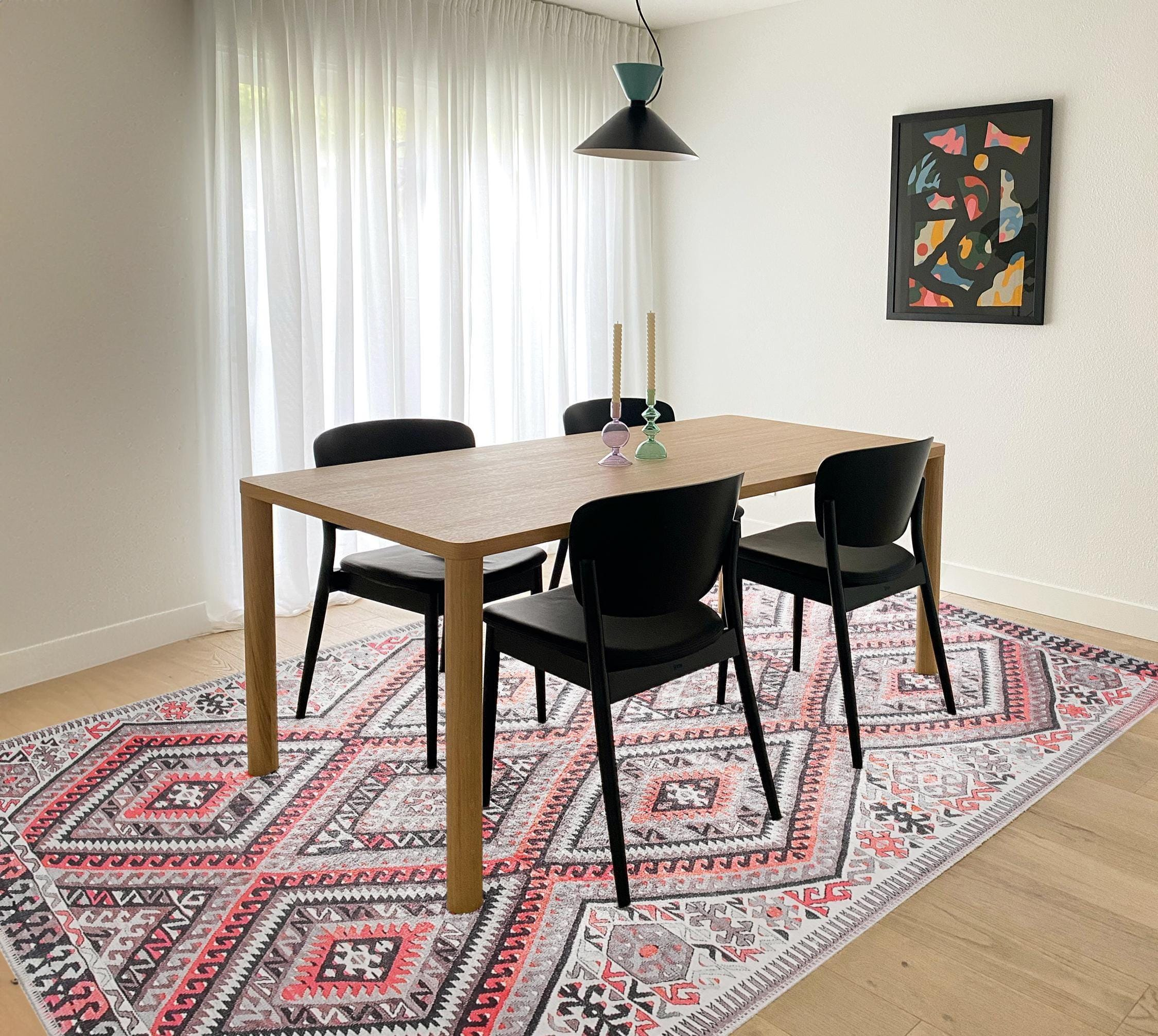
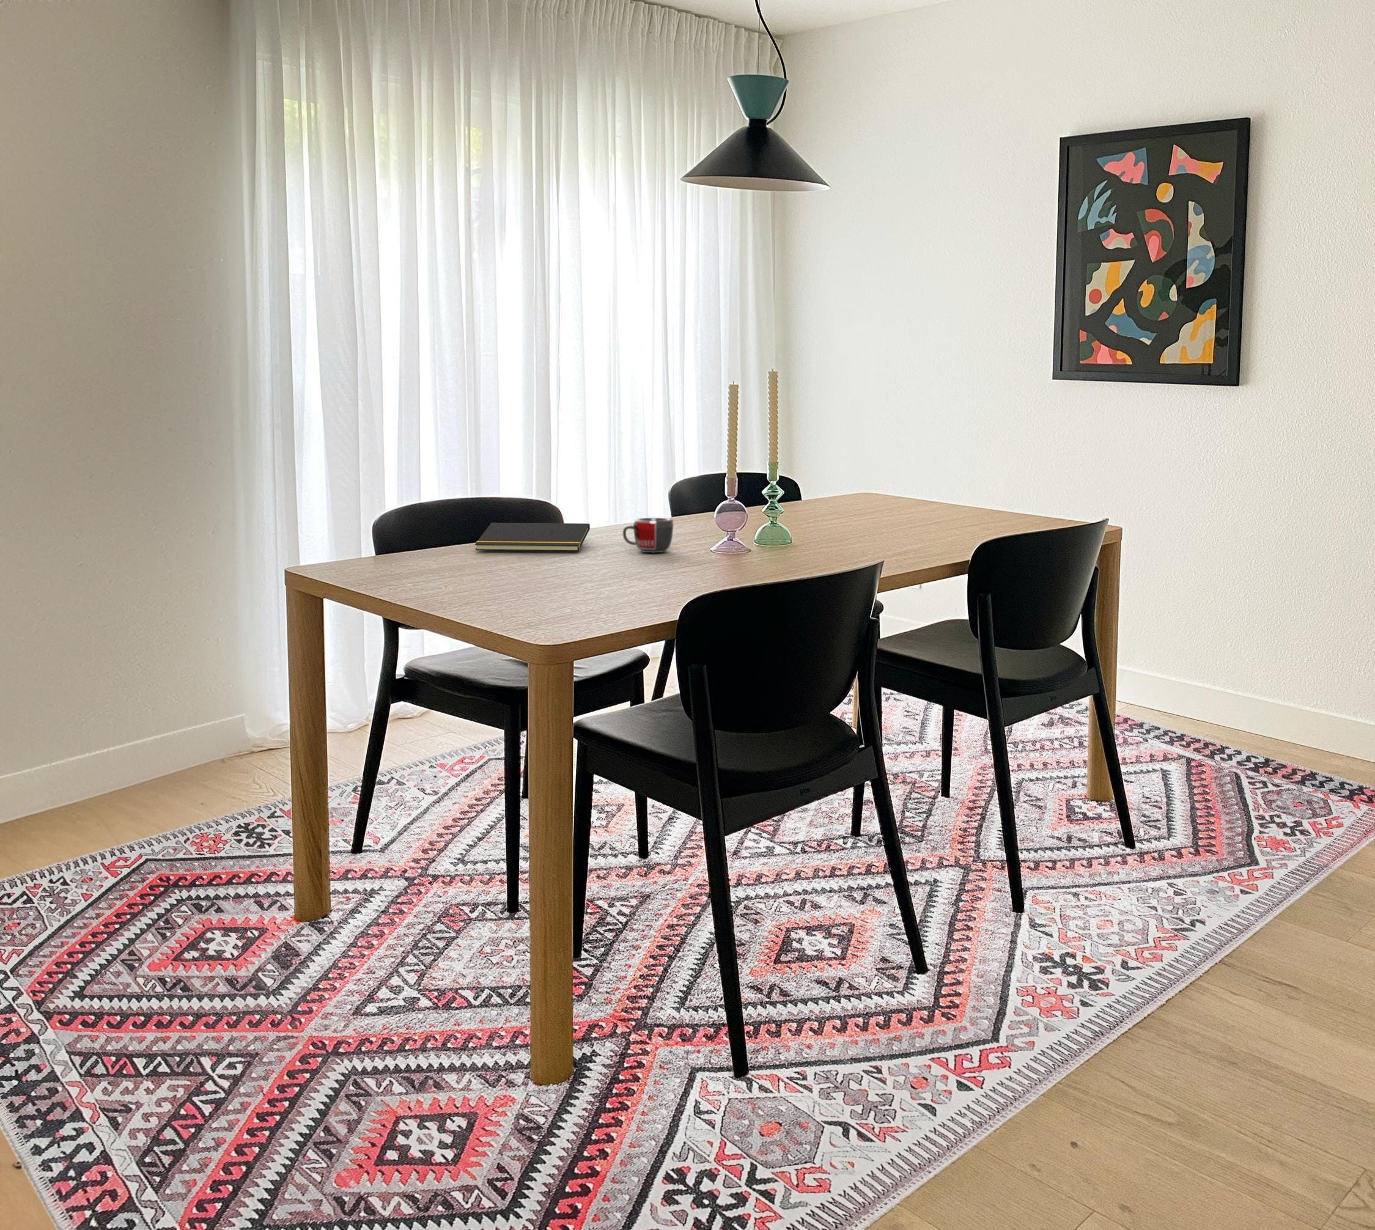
+ notepad [475,522,590,552]
+ mug [622,518,674,553]
